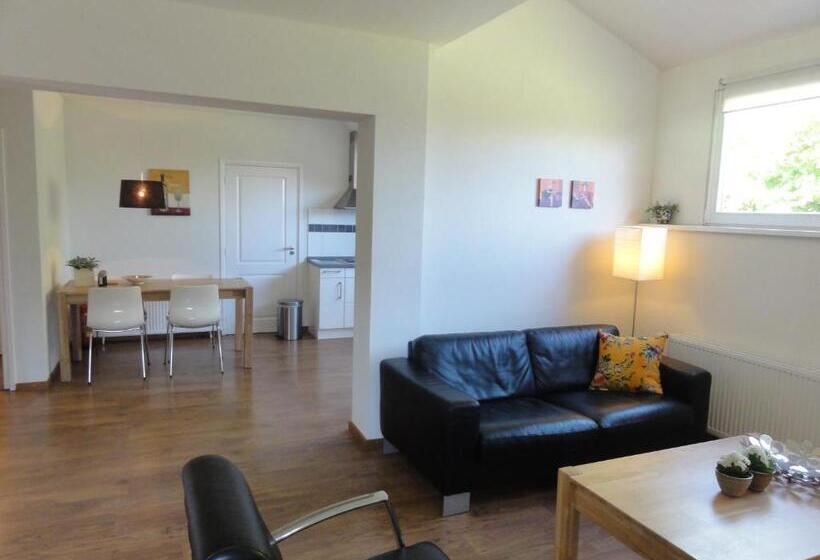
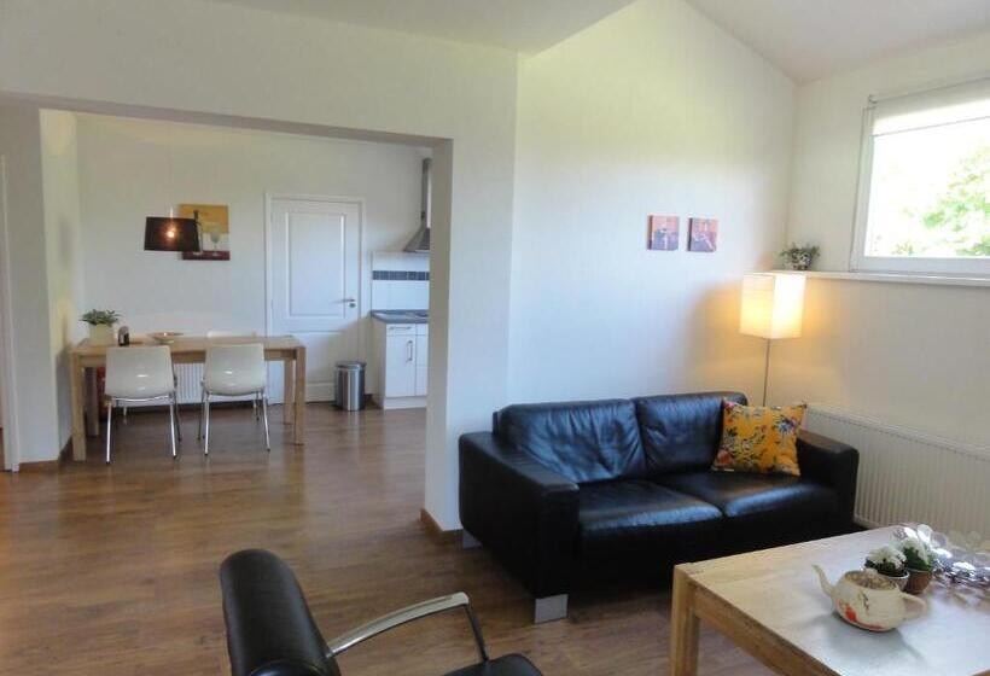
+ teapot [809,563,928,633]
